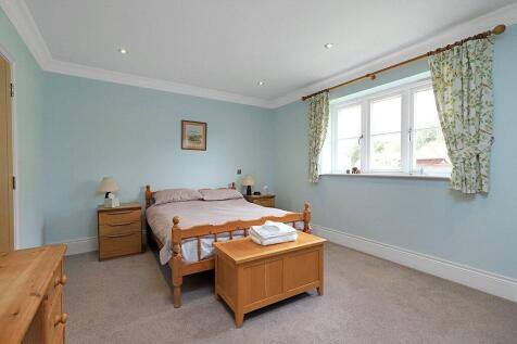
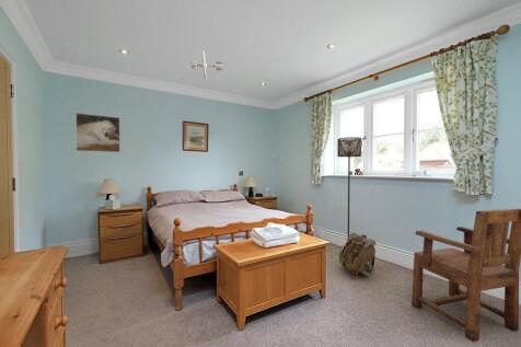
+ ceiling light fixture [189,50,224,80]
+ armchair [410,208,521,343]
+ floor lamp [336,136,362,238]
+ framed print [74,112,121,153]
+ backpack [338,232,378,280]
